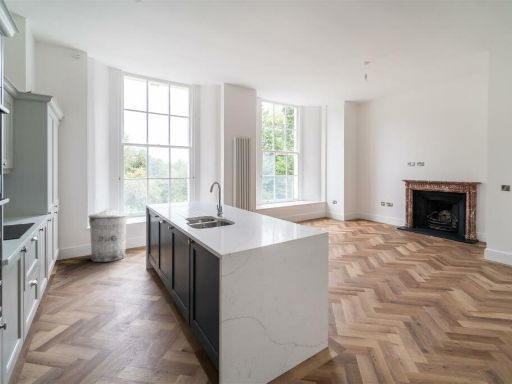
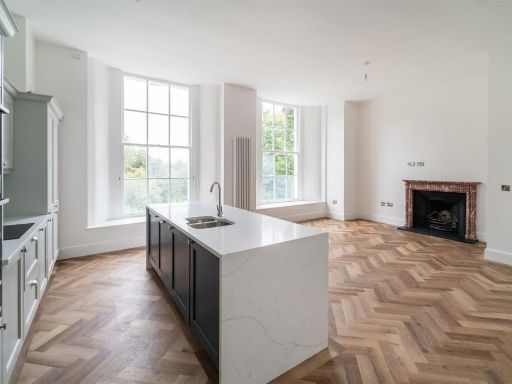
- trash can [88,208,128,263]
